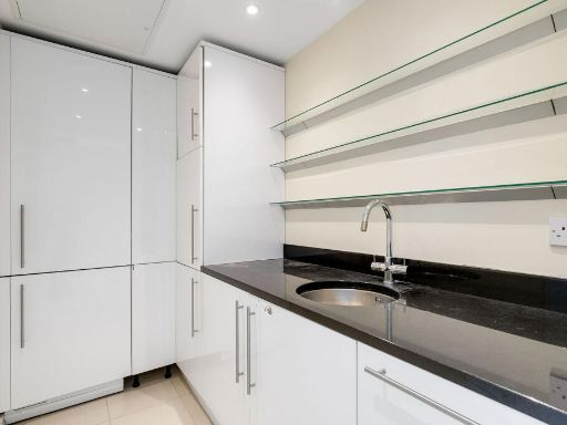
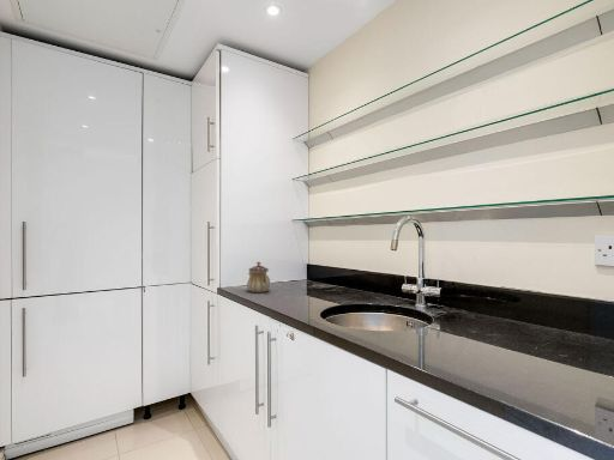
+ teapot [246,261,272,293]
